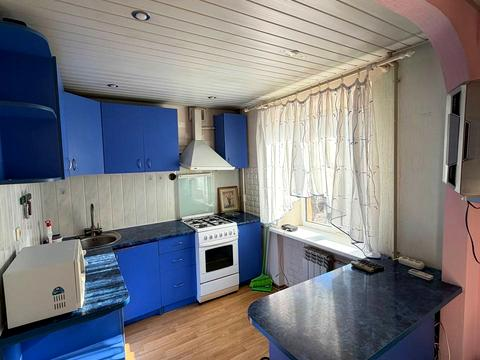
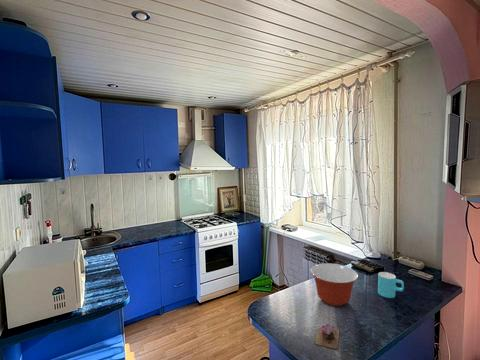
+ mixing bowl [309,262,359,307]
+ cup [377,271,405,299]
+ flower [314,323,340,350]
